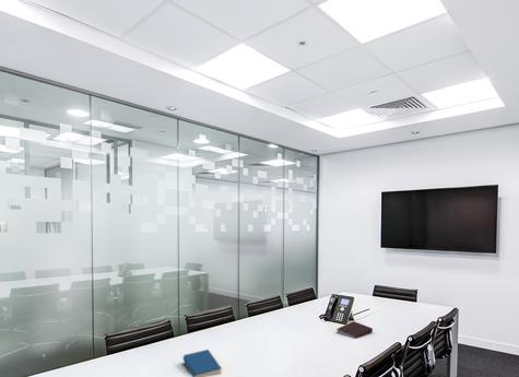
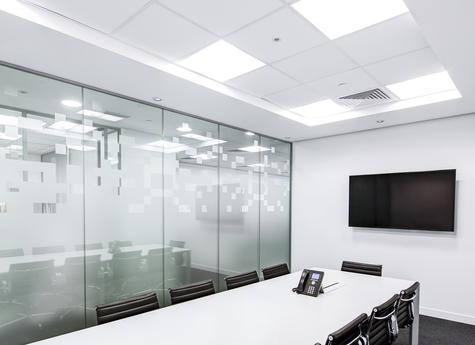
- notebook [182,349,222,377]
- notebook [337,320,374,340]
